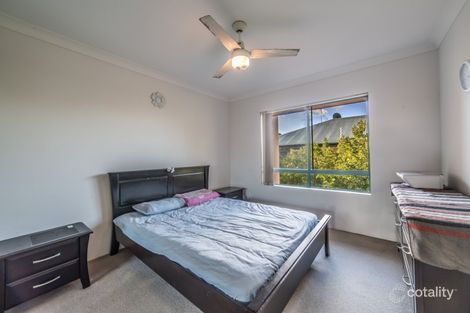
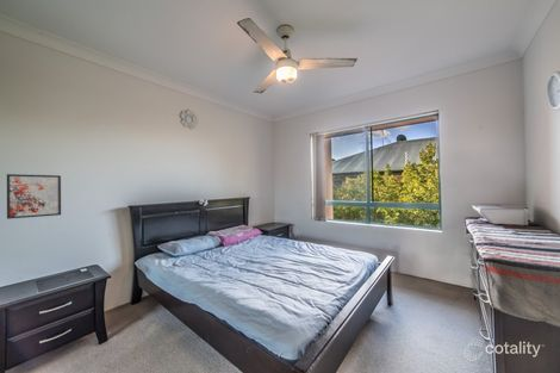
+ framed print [6,173,62,220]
